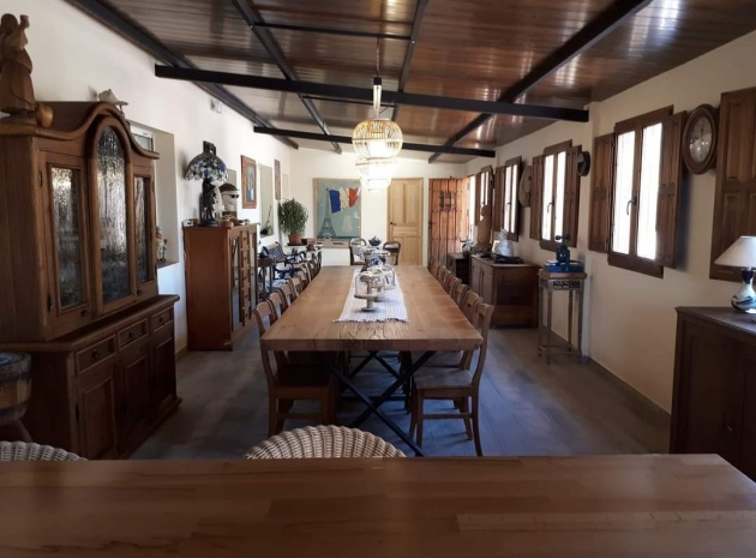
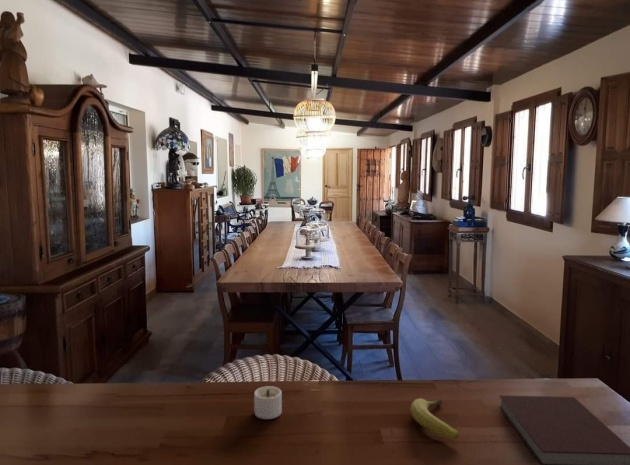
+ candle [253,385,283,420]
+ fruit [410,397,460,439]
+ notebook [497,394,630,465]
